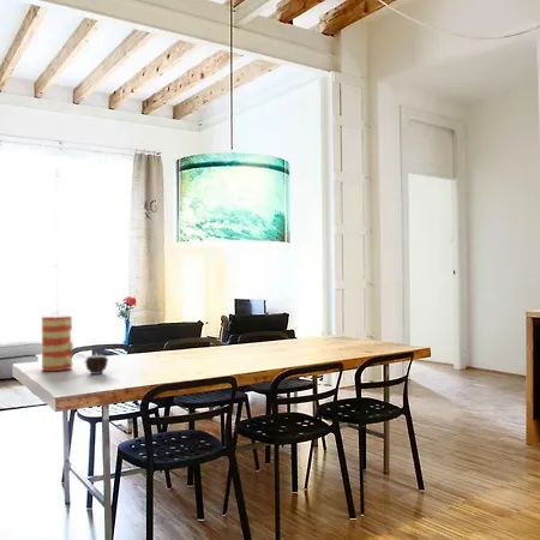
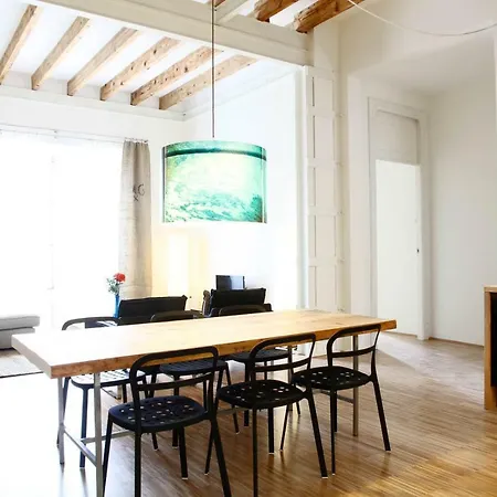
- candle [84,352,109,376]
- vase [41,313,74,372]
